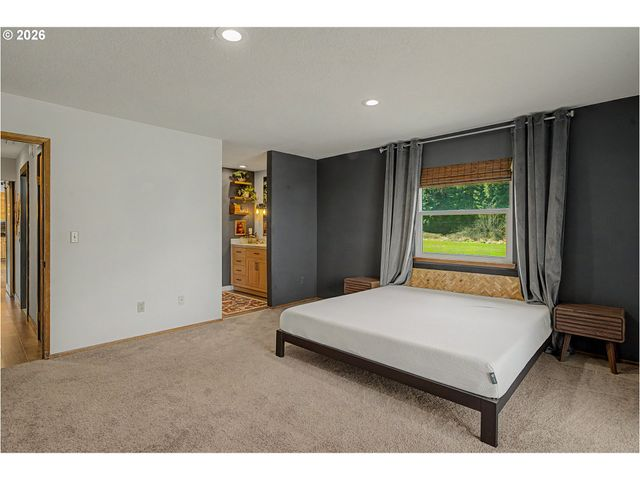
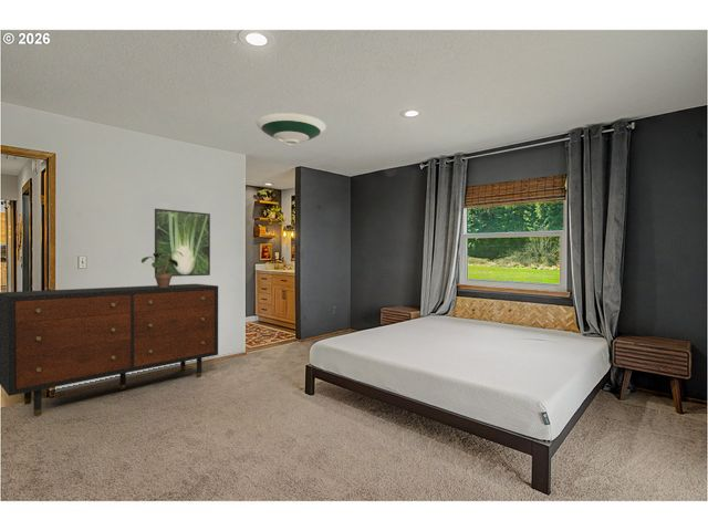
+ potted plant [140,251,184,288]
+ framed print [154,208,211,278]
+ dresser [0,283,219,417]
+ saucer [256,112,327,146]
